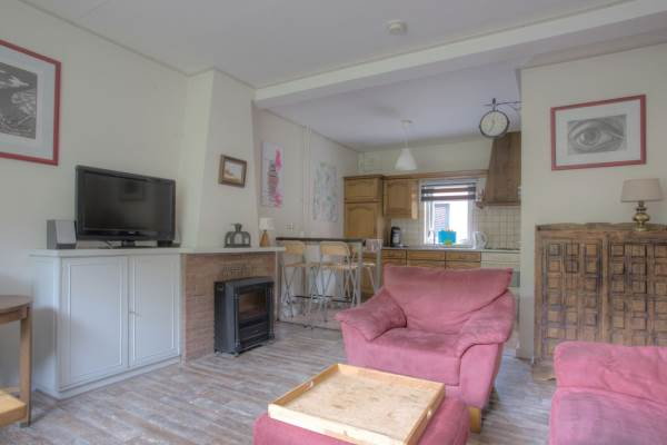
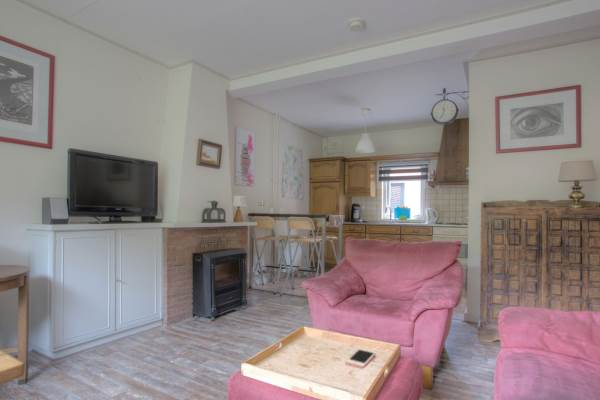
+ cell phone [345,347,377,369]
